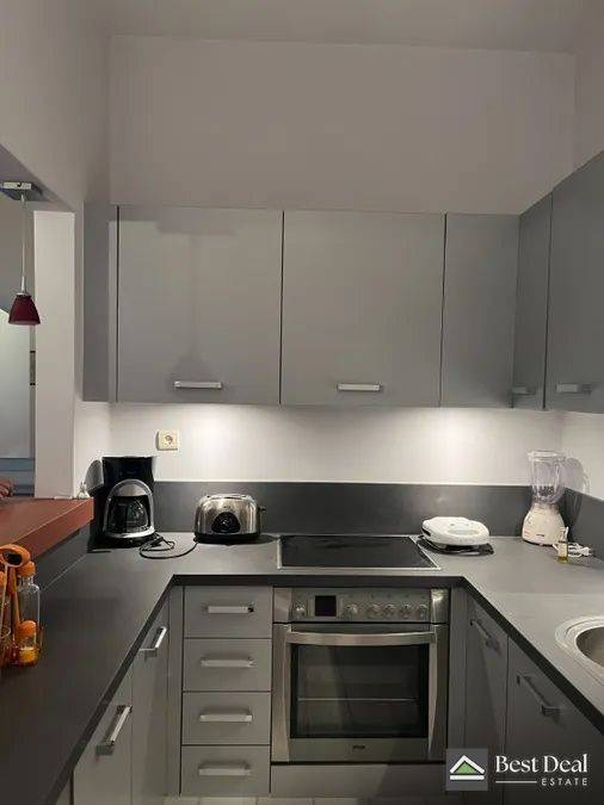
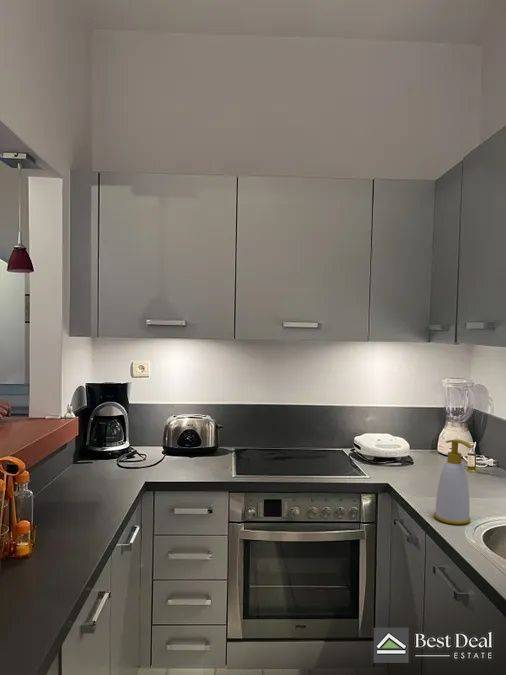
+ soap bottle [433,438,473,525]
